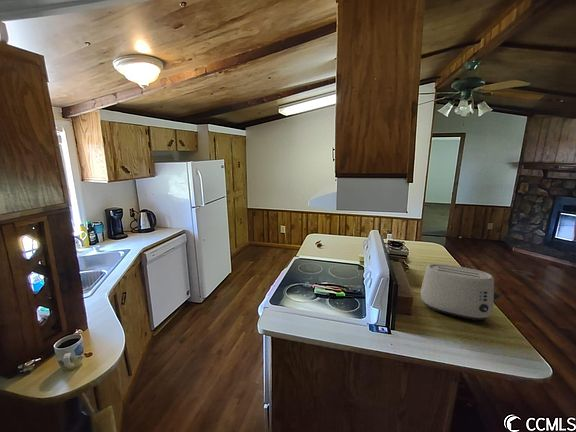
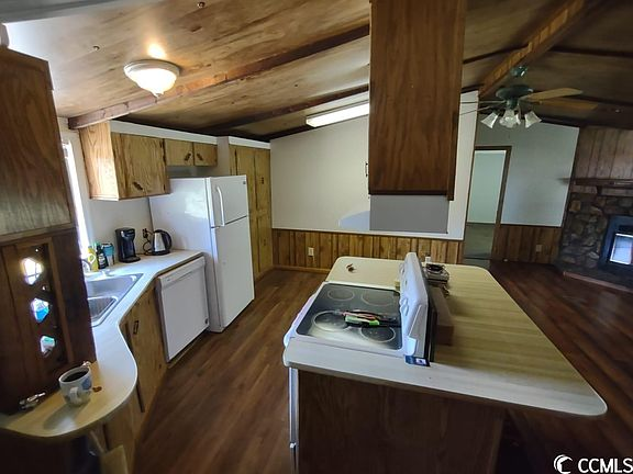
- toaster [420,263,502,321]
